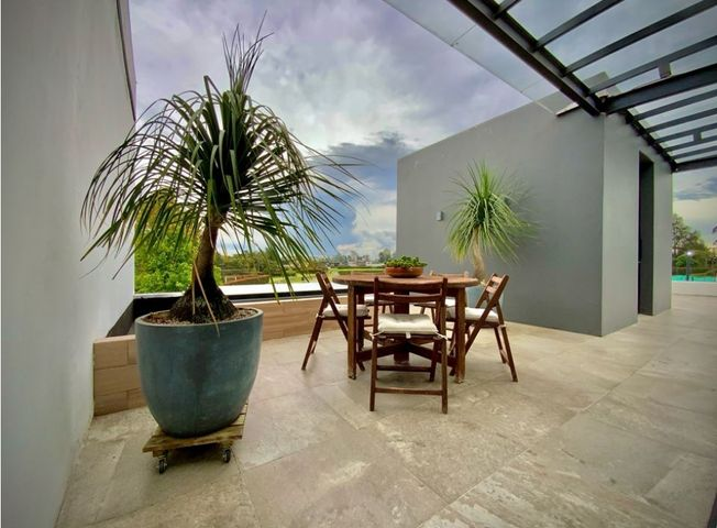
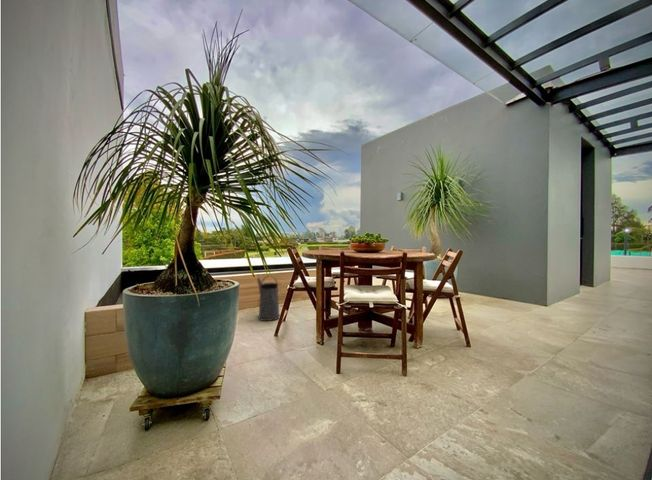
+ watering can [256,274,281,322]
